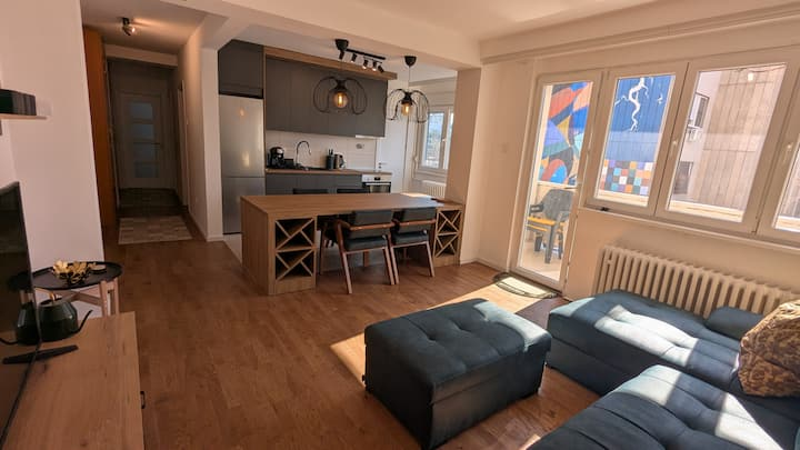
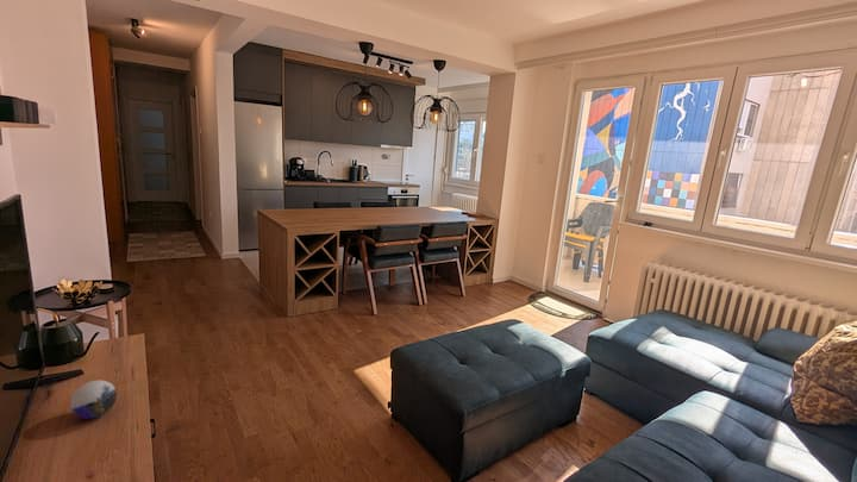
+ decorative orb [69,380,118,420]
